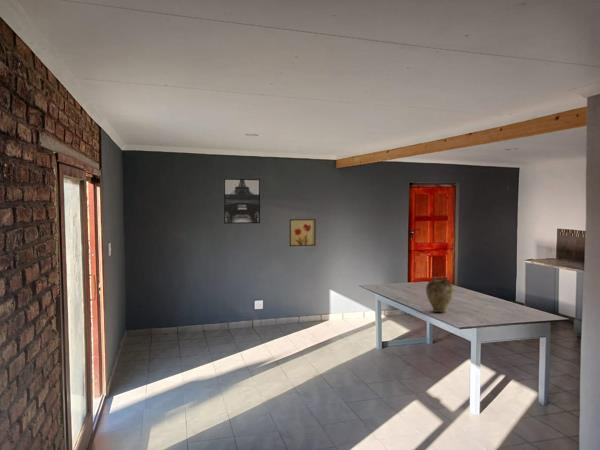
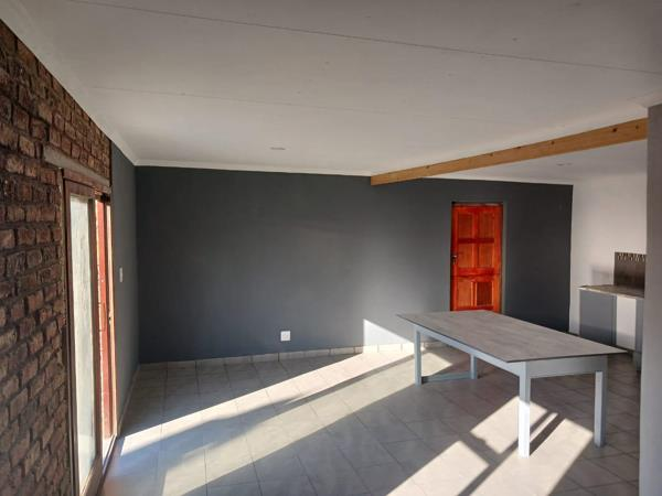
- vase [425,275,455,313]
- wall art [289,218,317,247]
- wall art [223,178,261,225]
